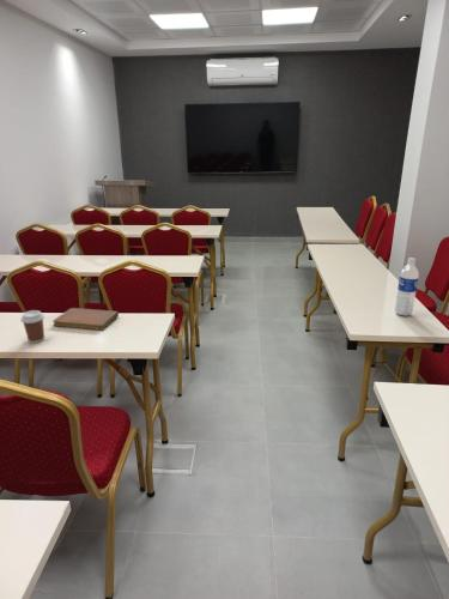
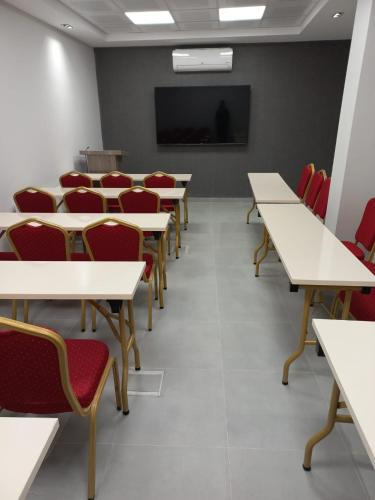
- water bottle [394,256,420,317]
- coffee cup [19,309,45,344]
- notebook [51,307,120,332]
